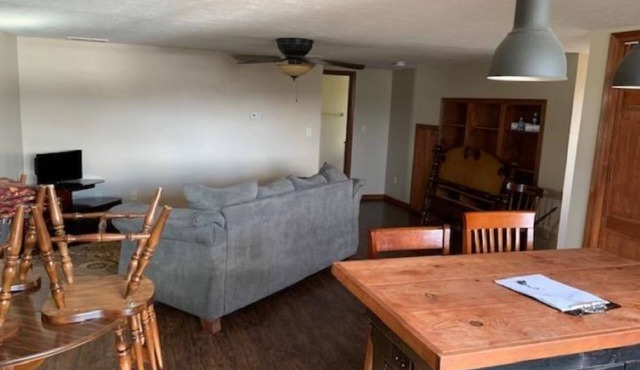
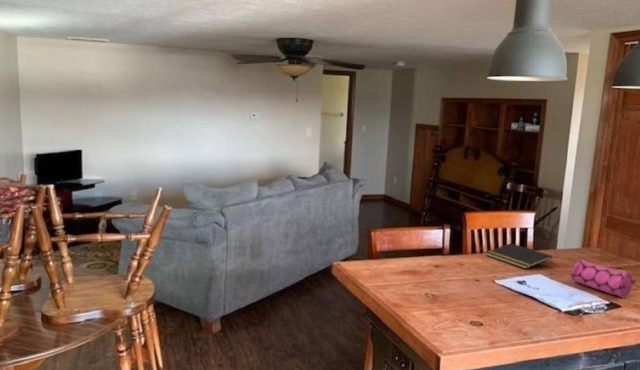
+ notepad [485,242,553,270]
+ pencil case [570,259,637,298]
